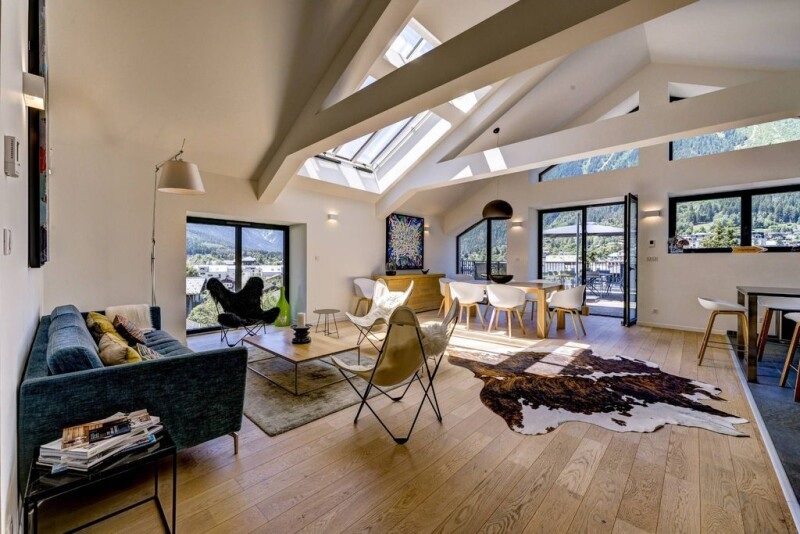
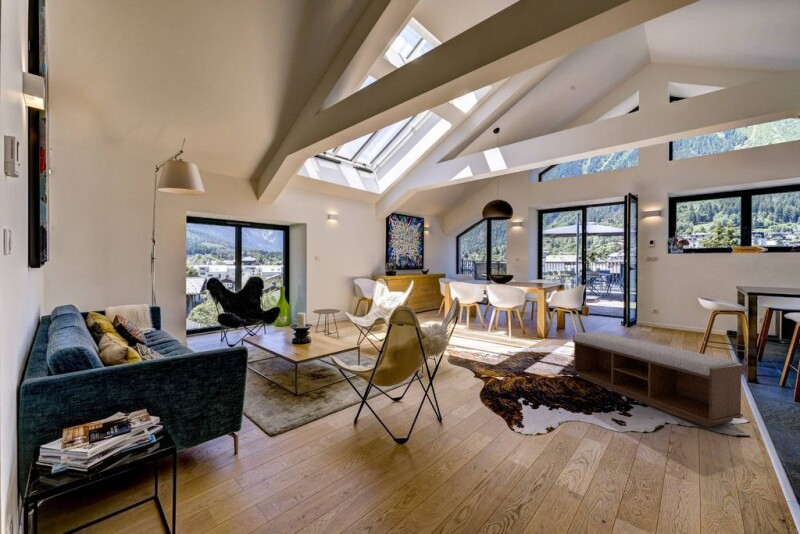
+ bench [572,331,744,428]
